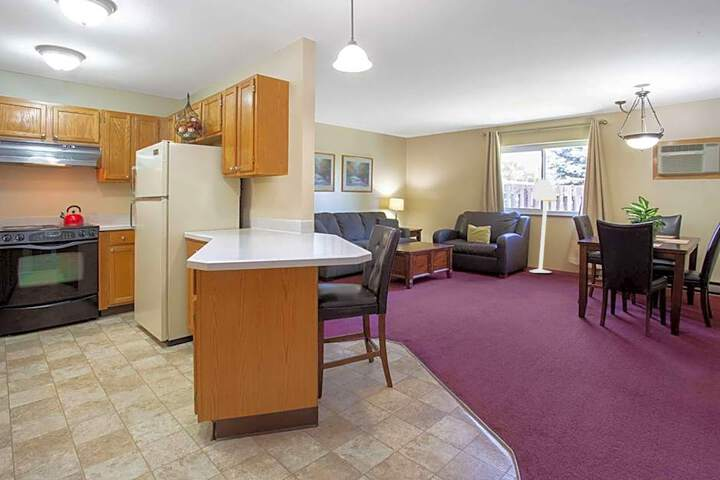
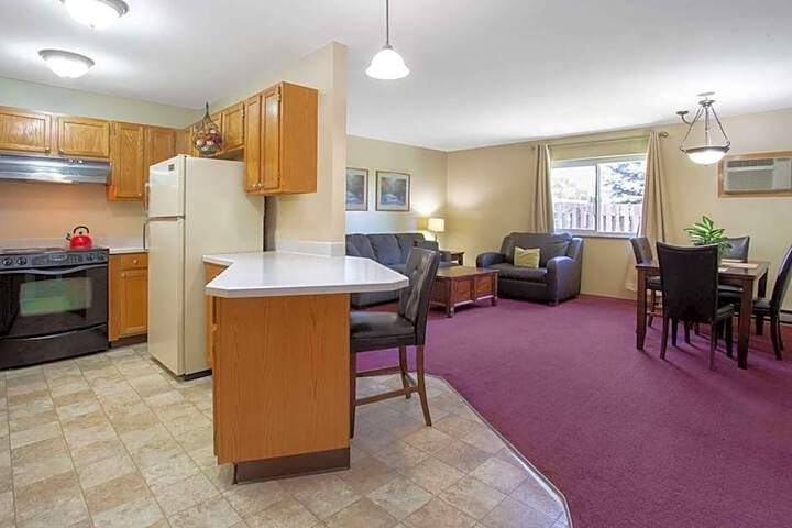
- floor lamp [529,177,558,274]
